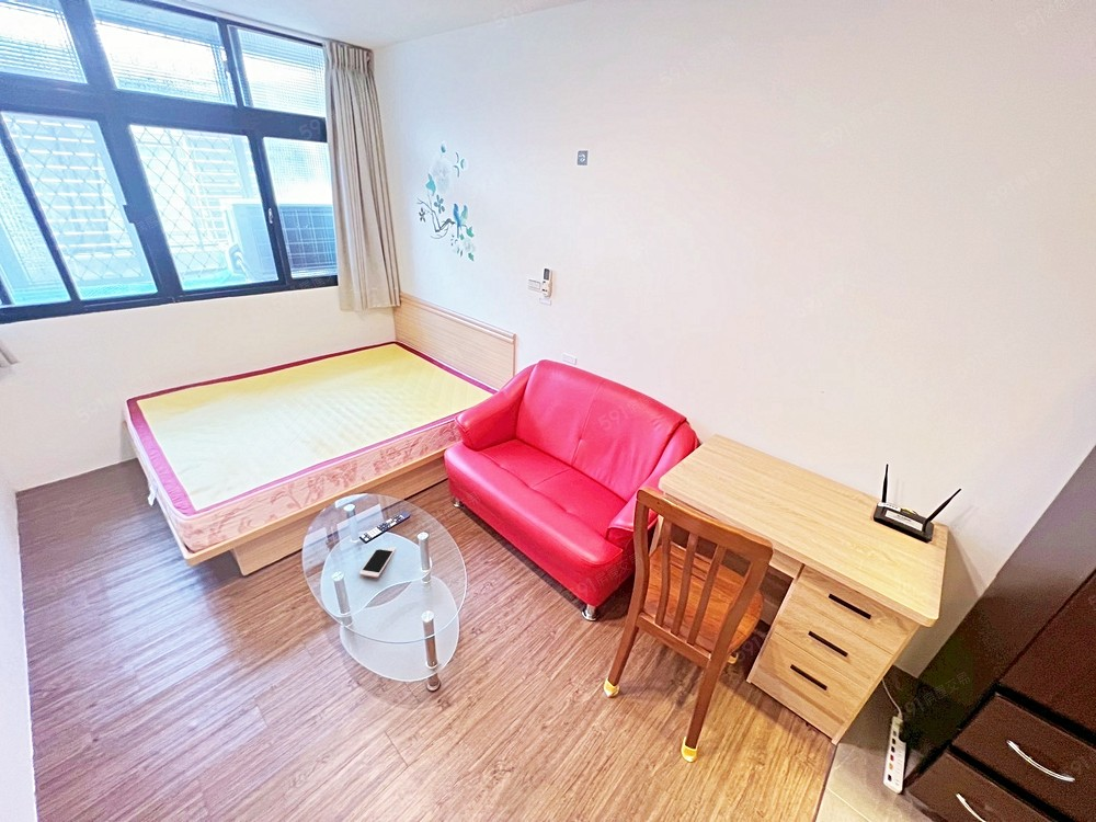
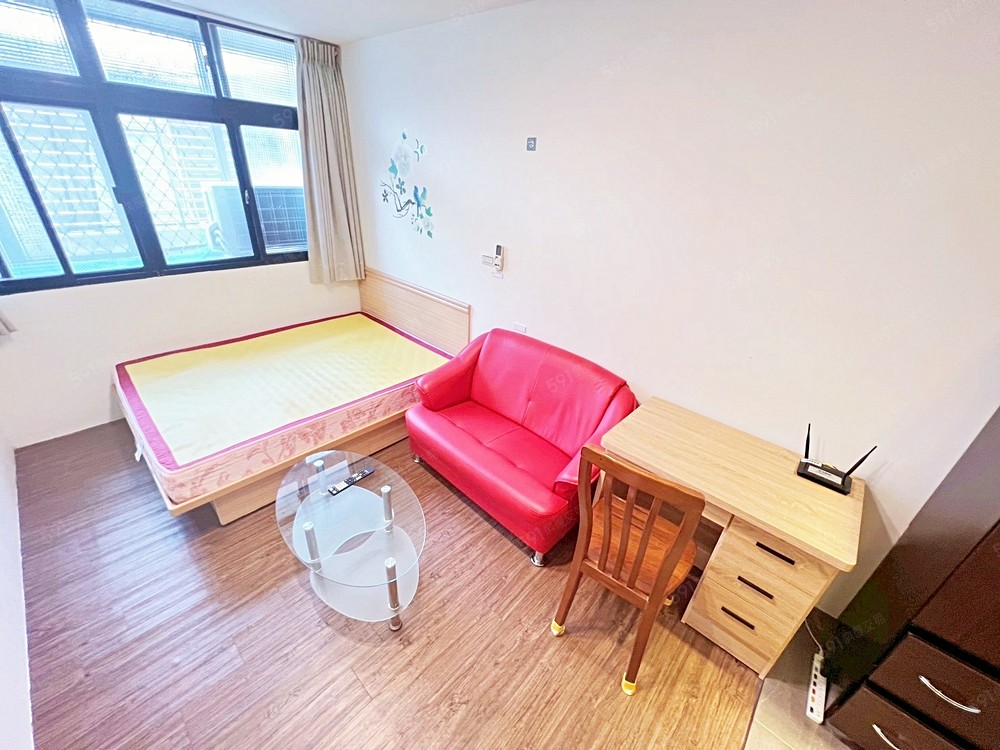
- cell phone [358,546,397,579]
